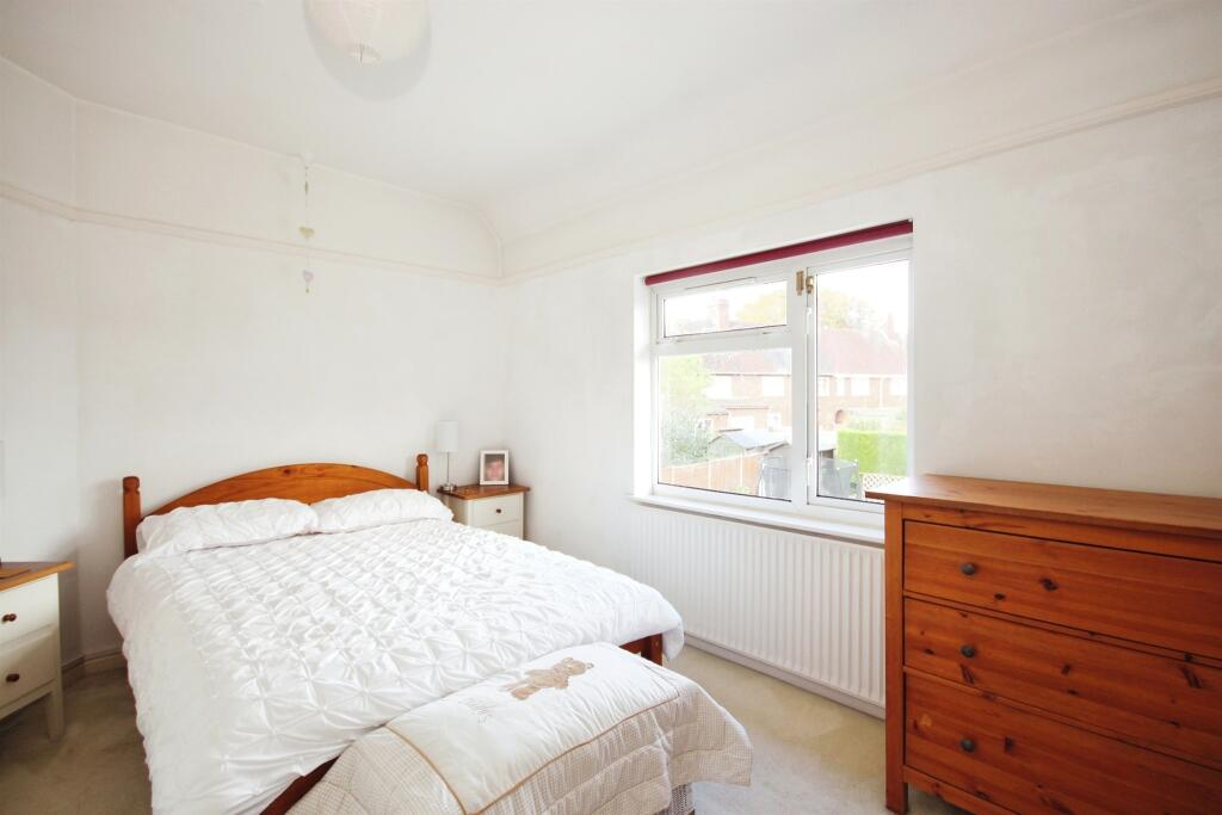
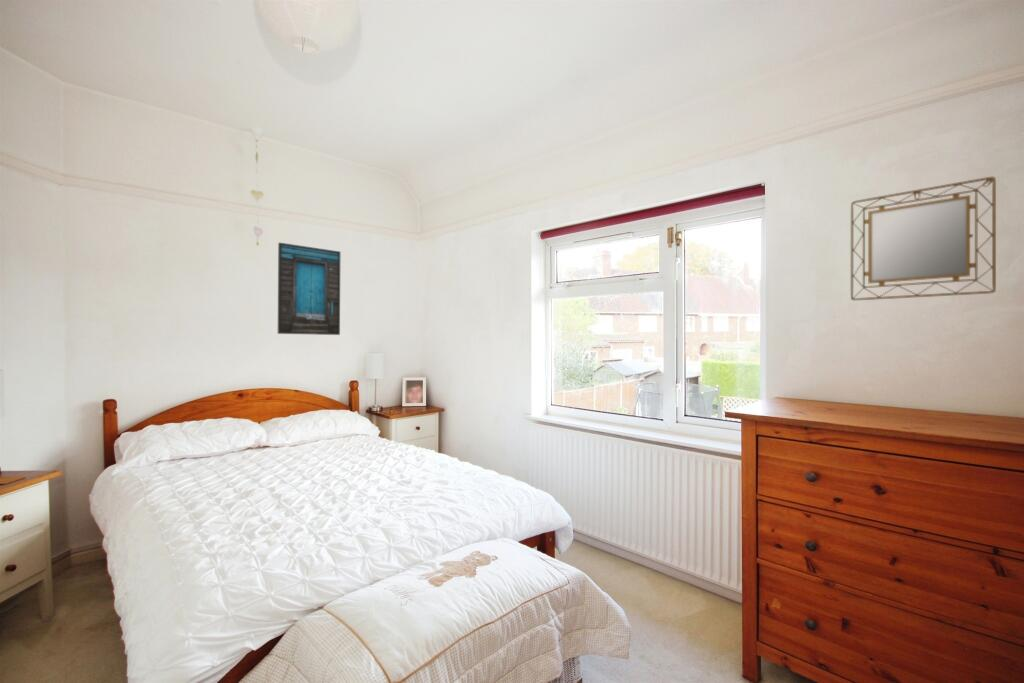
+ home mirror [850,176,997,301]
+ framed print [277,242,342,336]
